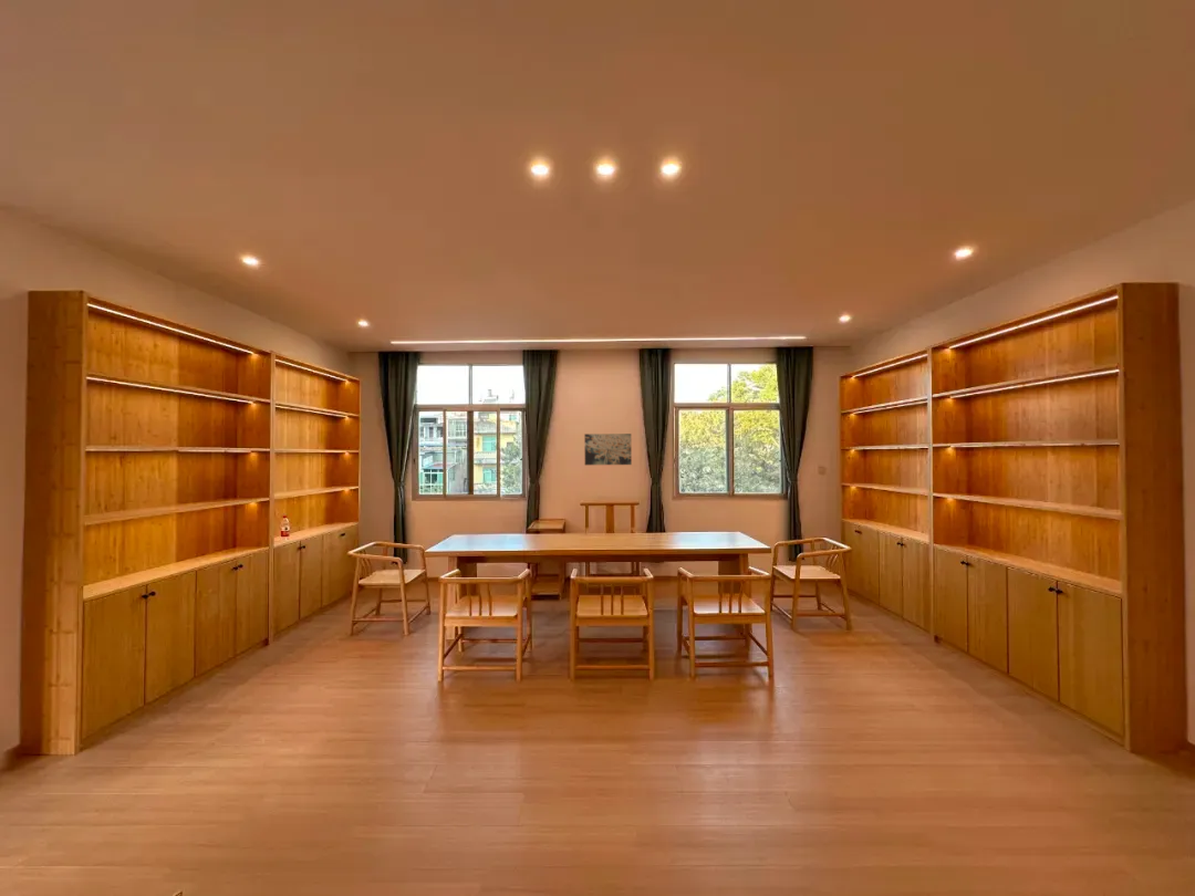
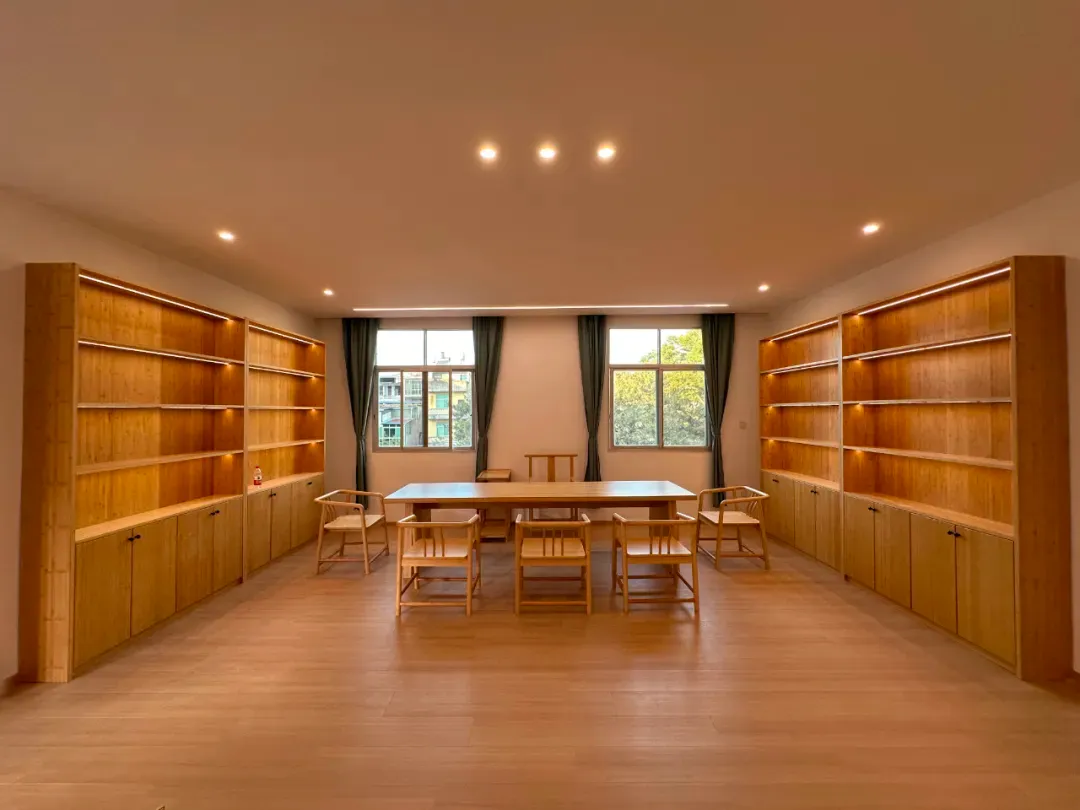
- wall art [583,433,633,466]
